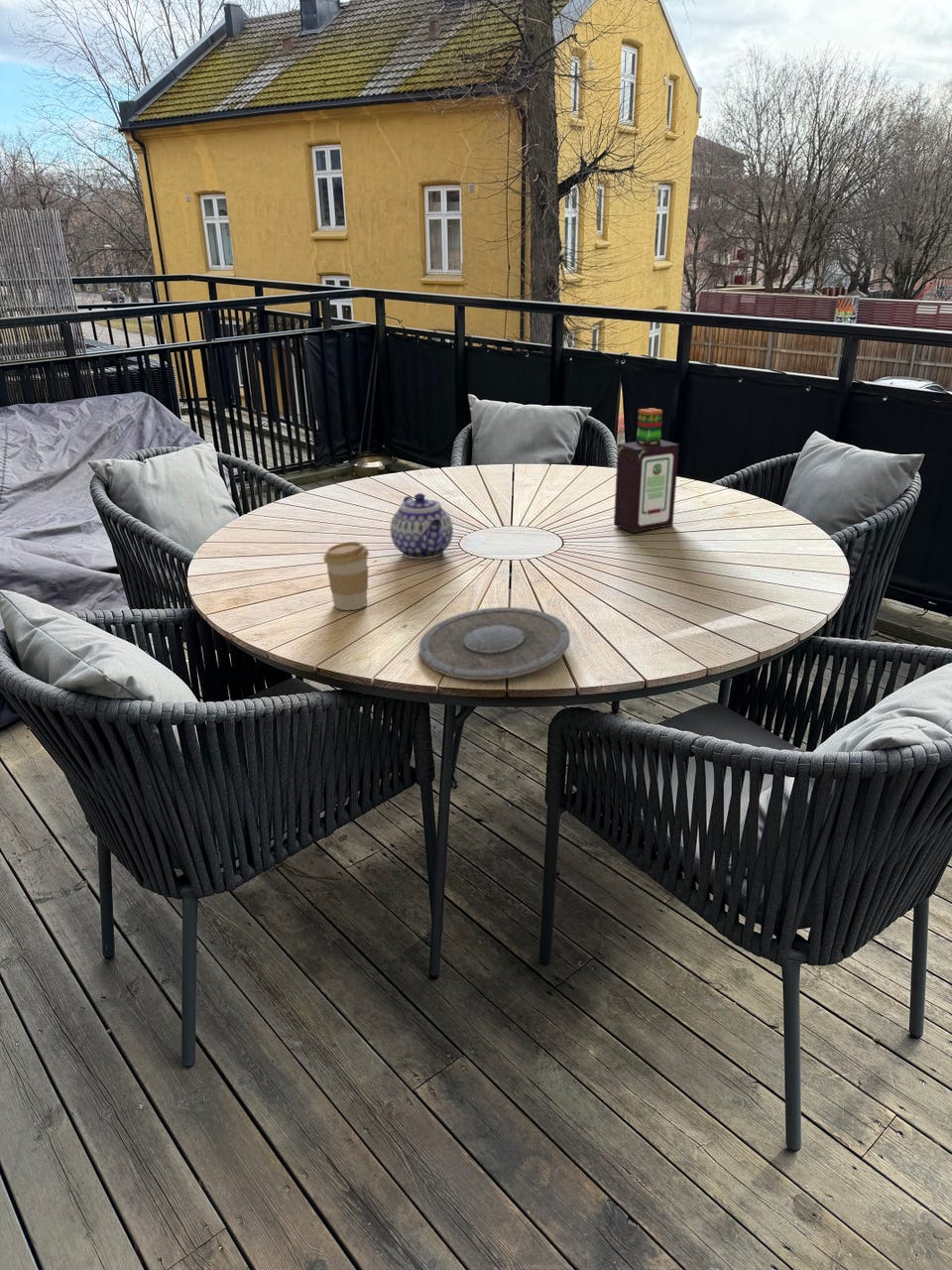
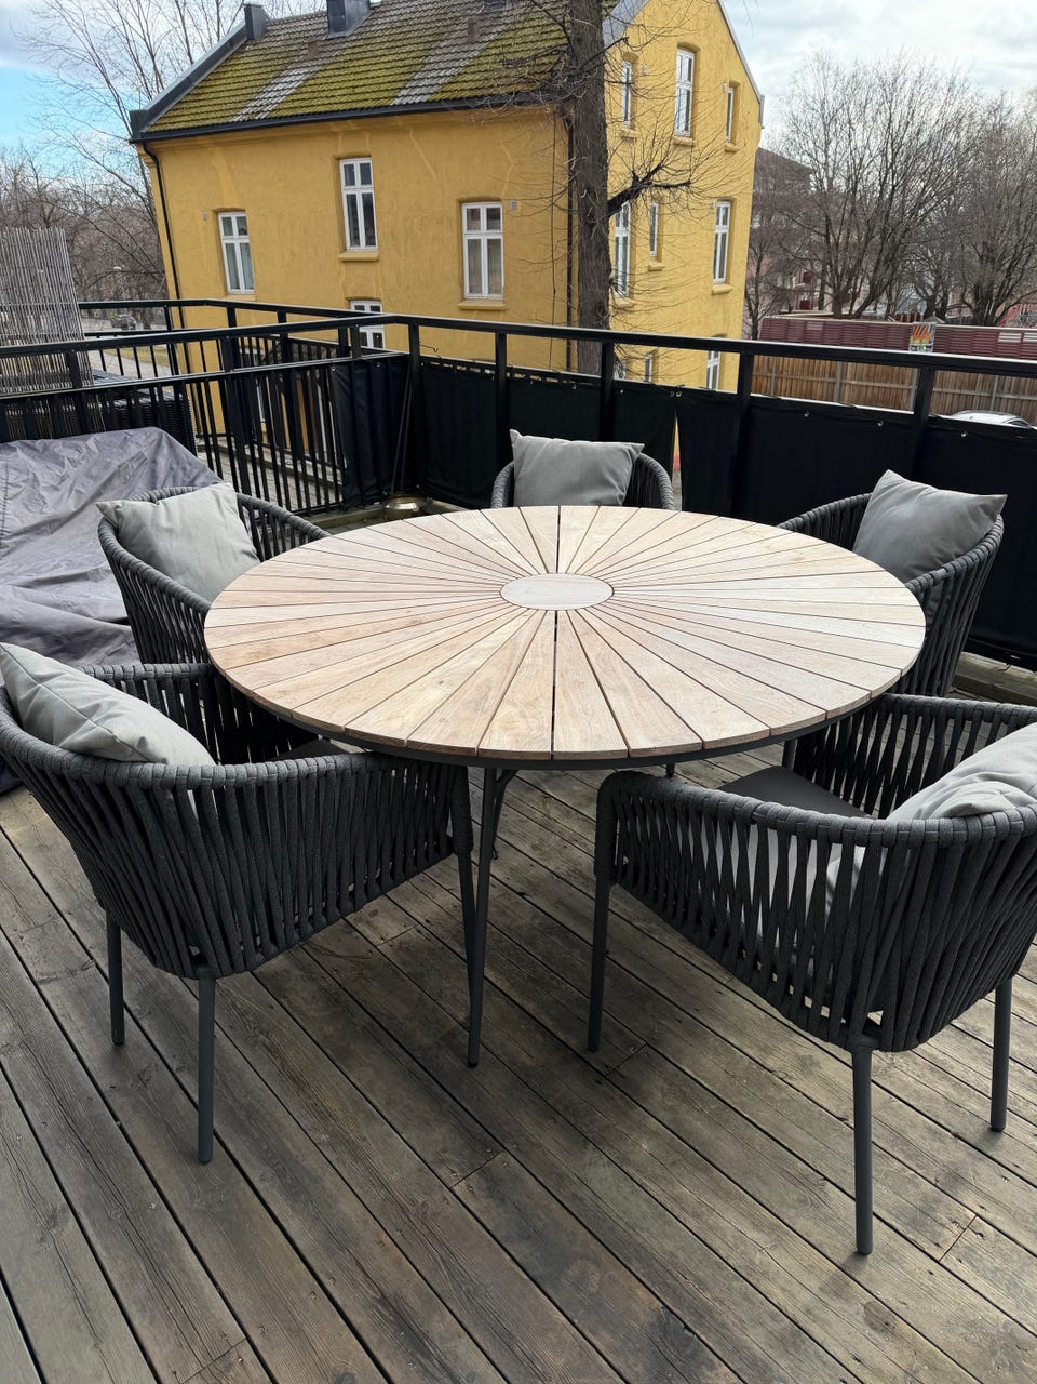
- coffee cup [322,541,370,611]
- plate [418,606,571,681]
- teapot [390,492,454,560]
- bottle [613,407,680,534]
